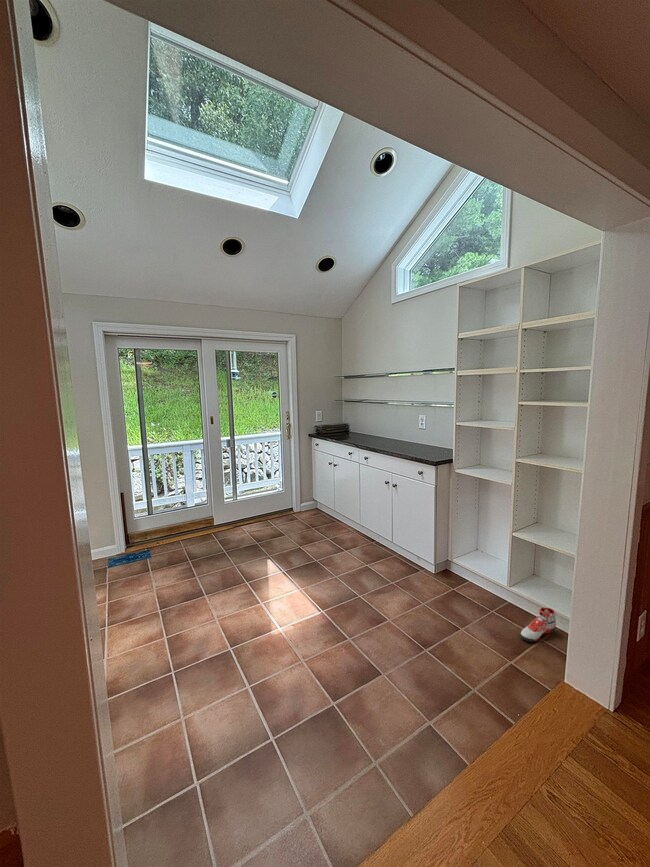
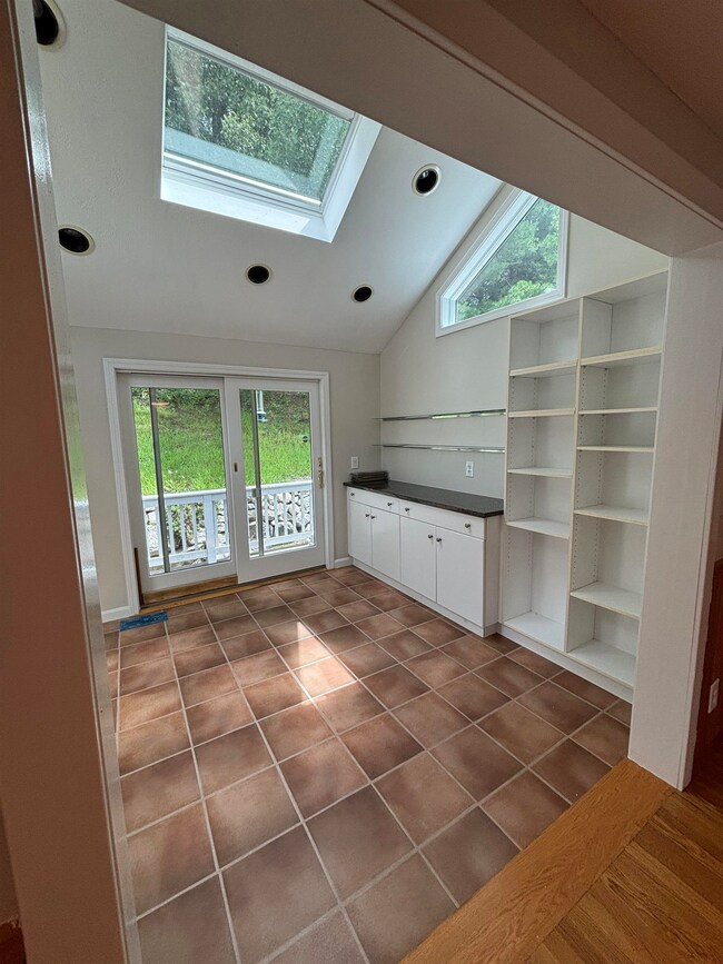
- sneaker [519,607,557,643]
